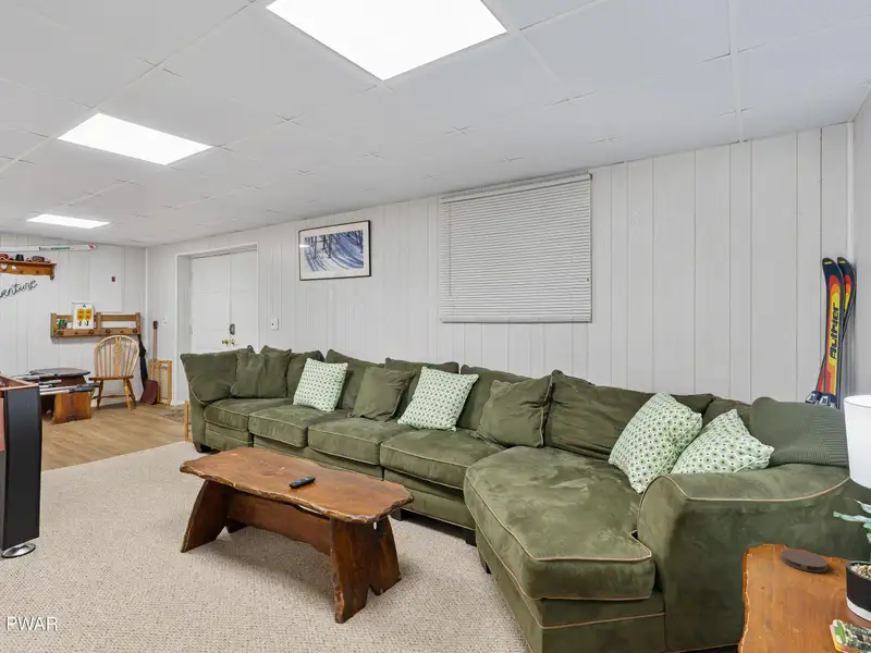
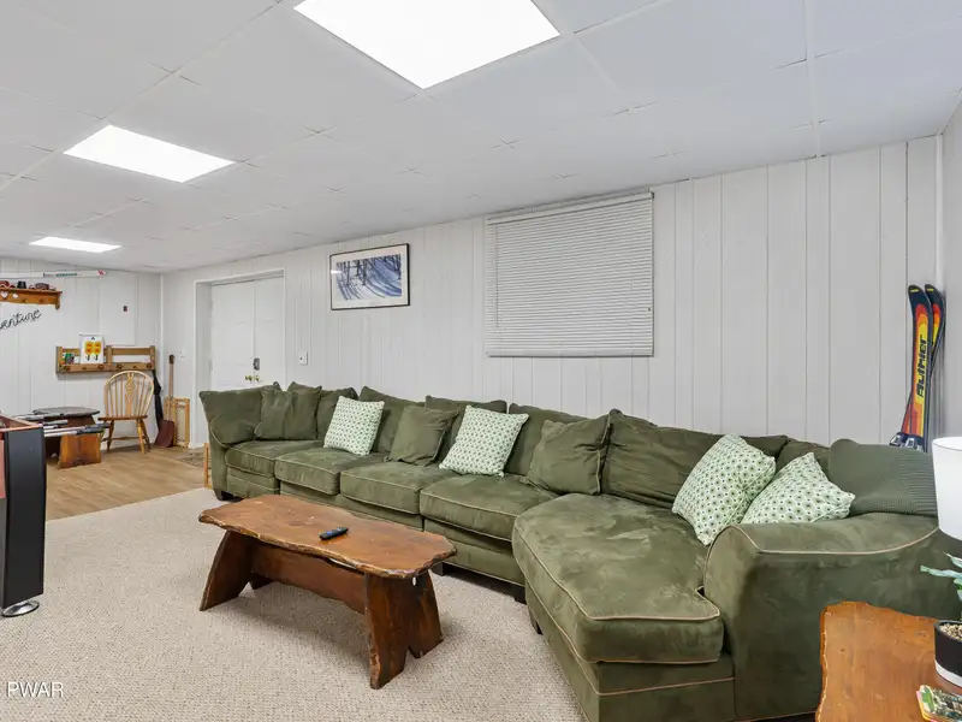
- coaster [781,549,829,574]
